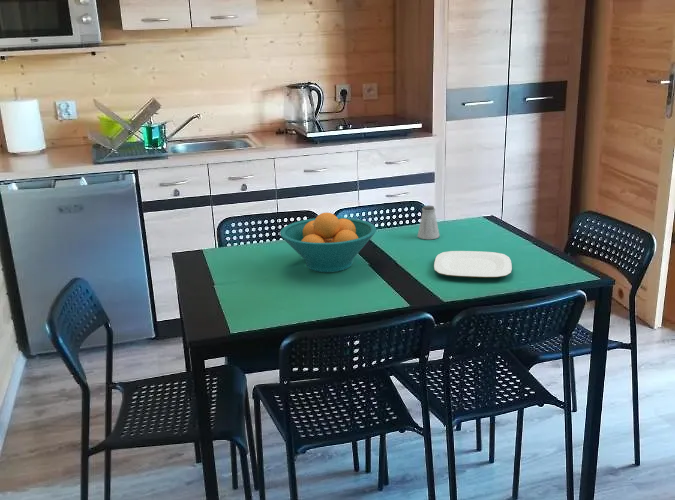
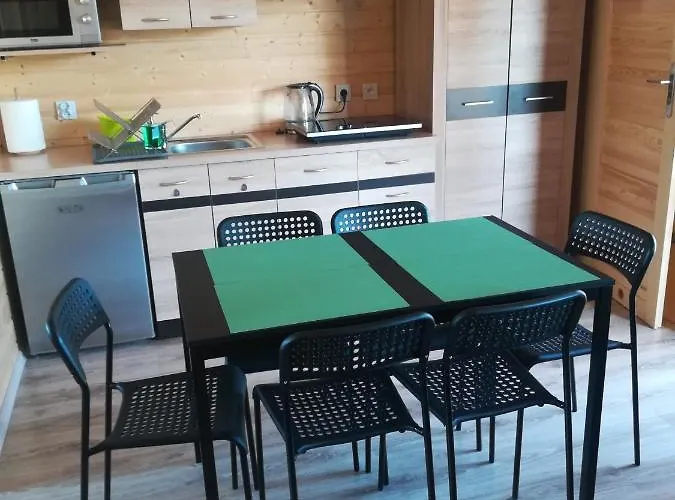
- plate [433,250,513,279]
- saltshaker [416,205,441,240]
- fruit bowl [279,212,377,273]
